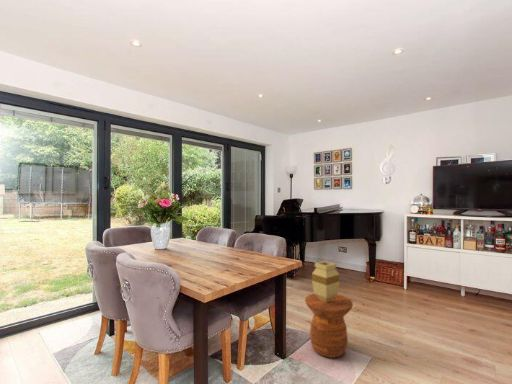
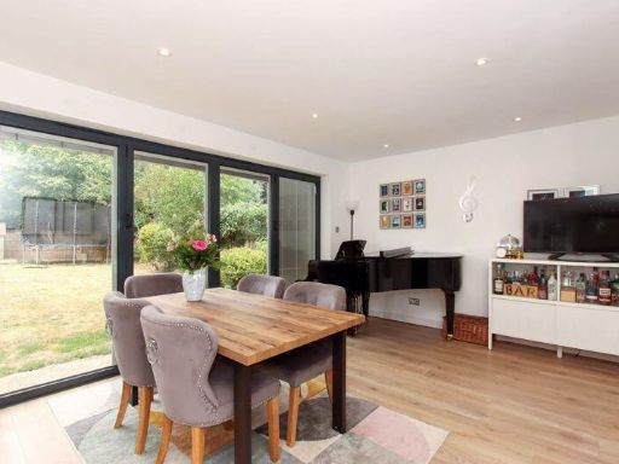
- vase [311,260,340,302]
- side table [304,293,354,359]
